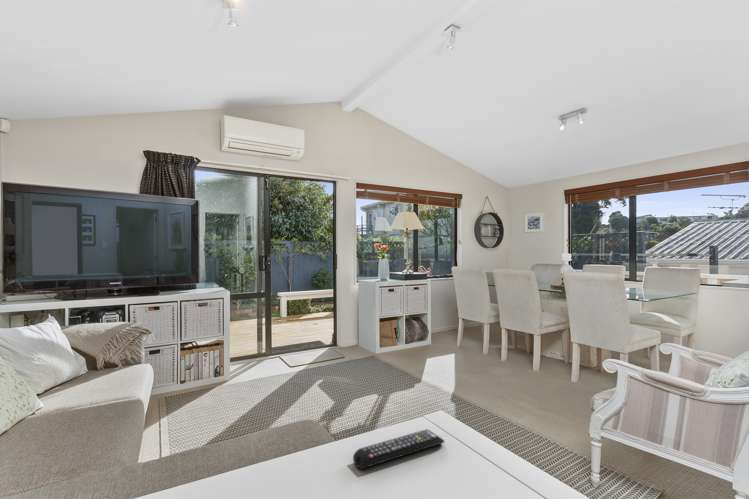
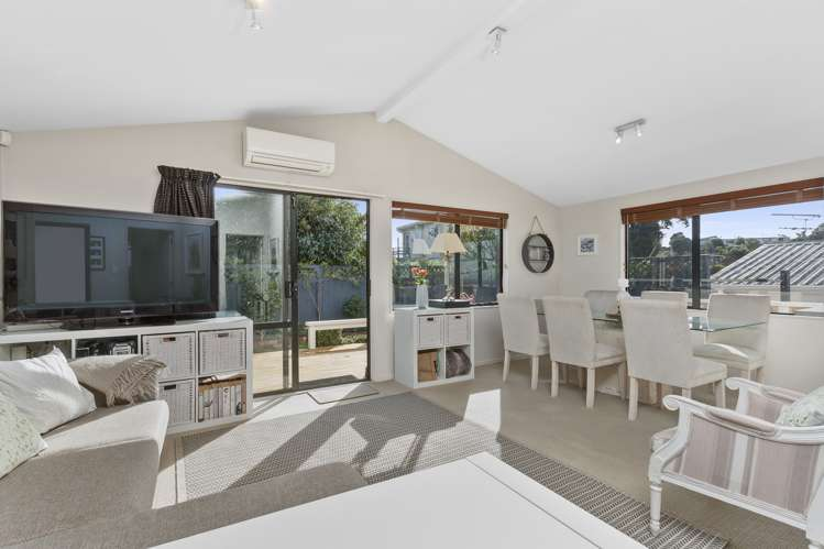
- remote control [352,428,445,470]
